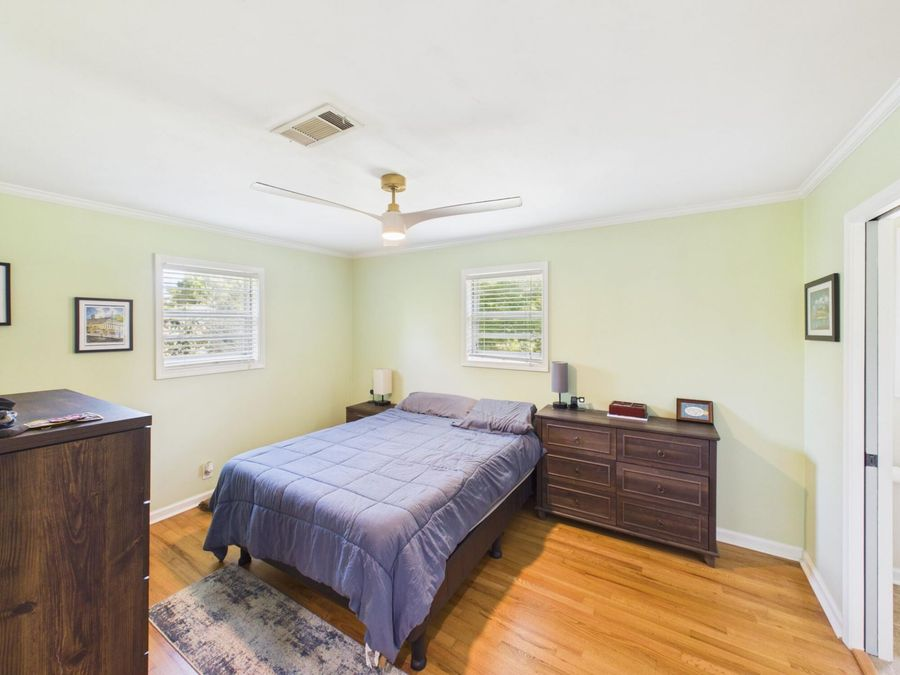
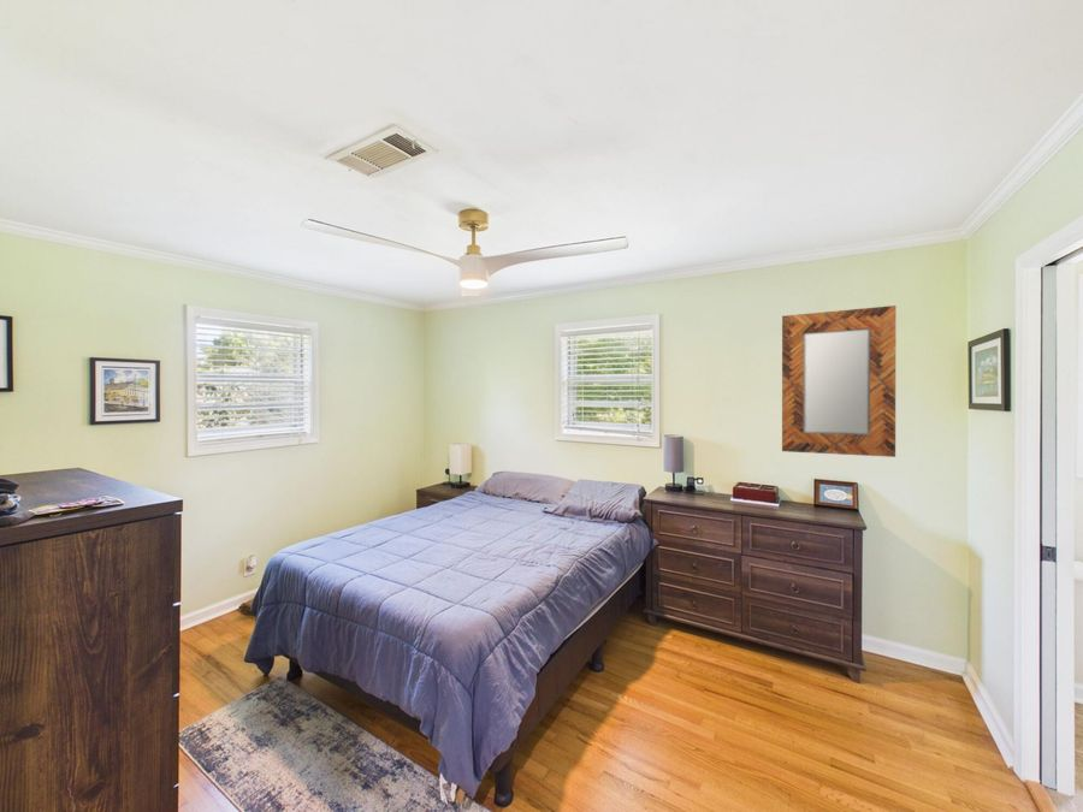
+ home mirror [781,304,896,458]
